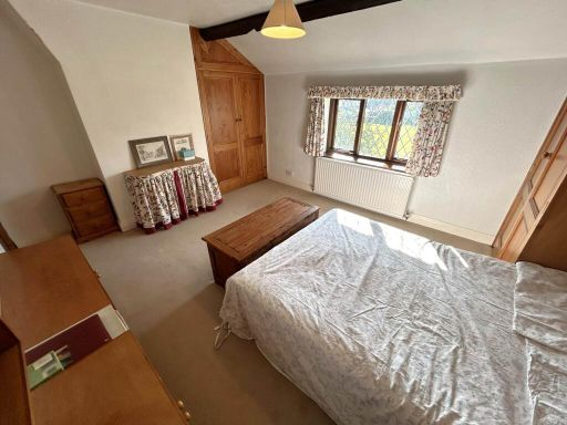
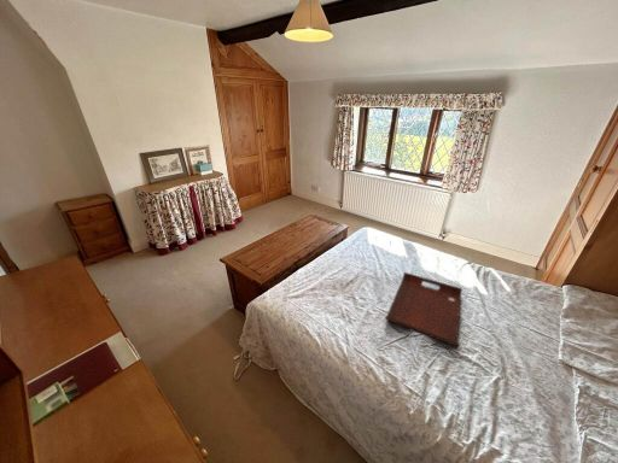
+ serving tray [384,271,464,347]
